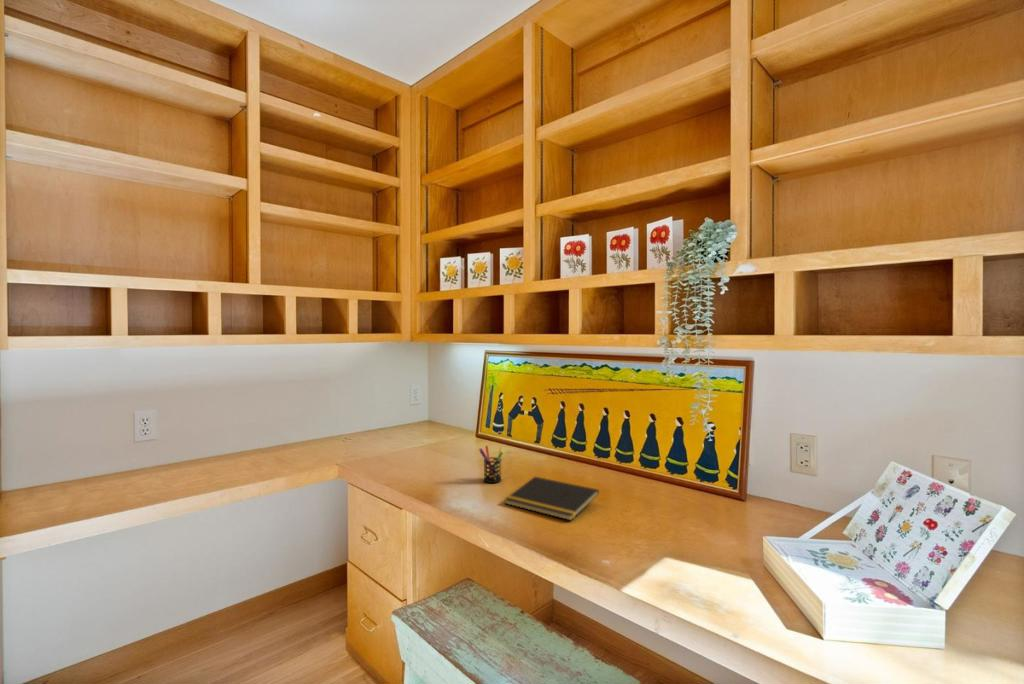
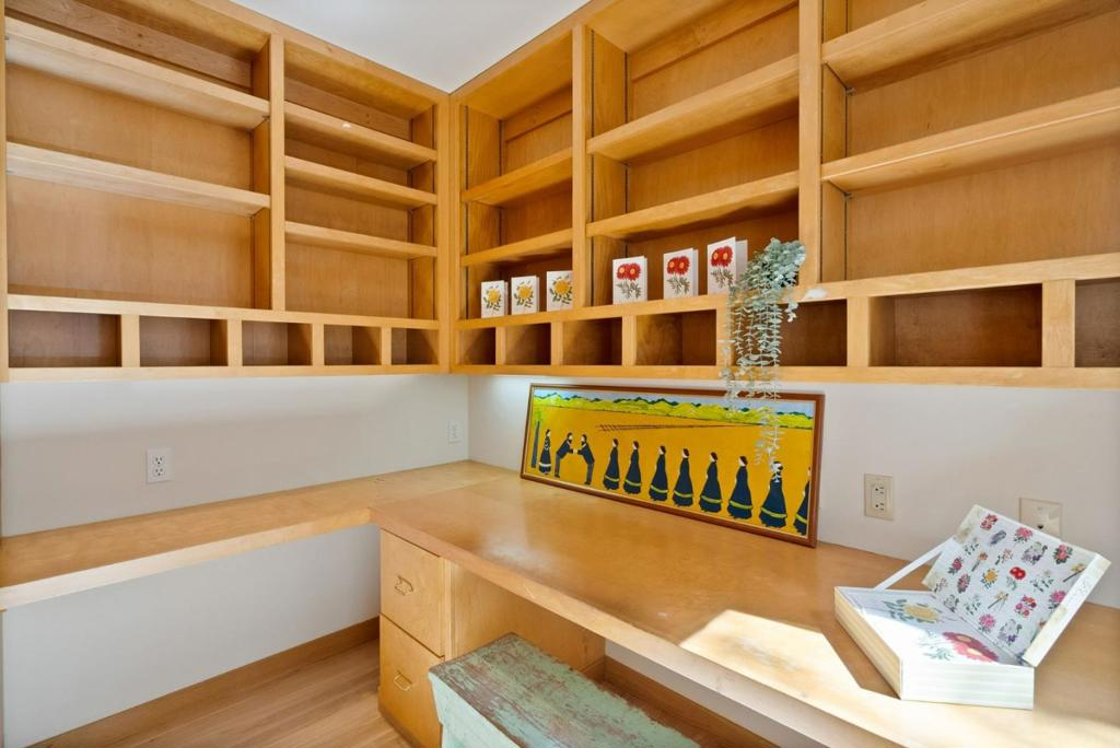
- notepad [503,476,600,521]
- pen holder [478,445,504,484]
